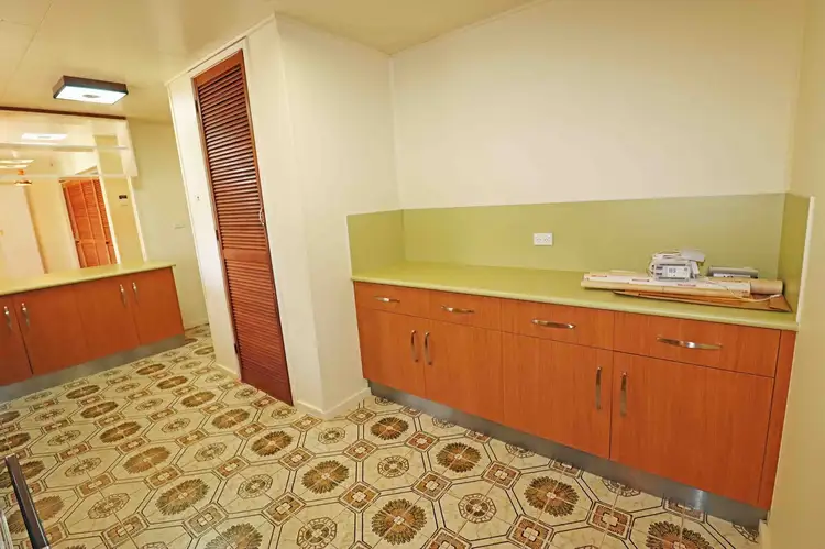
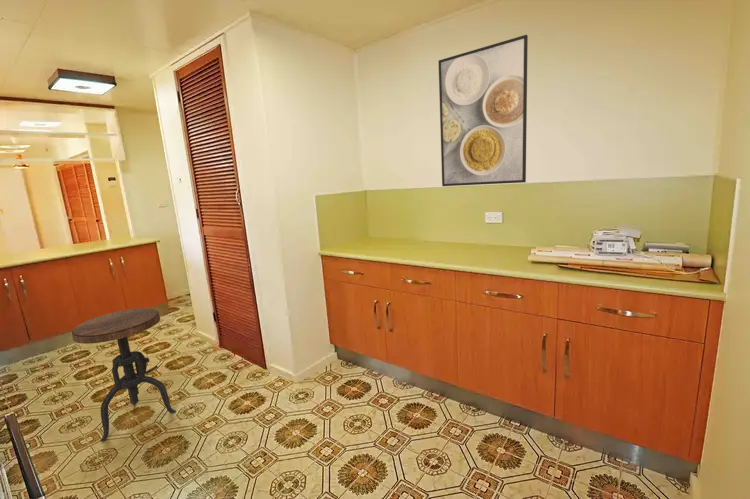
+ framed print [437,34,529,187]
+ side table [71,307,177,442]
